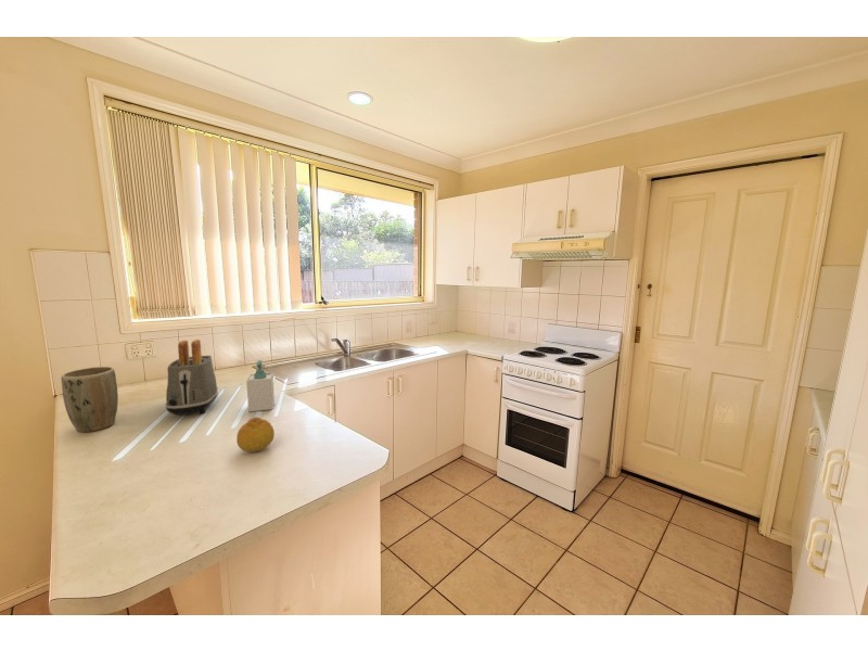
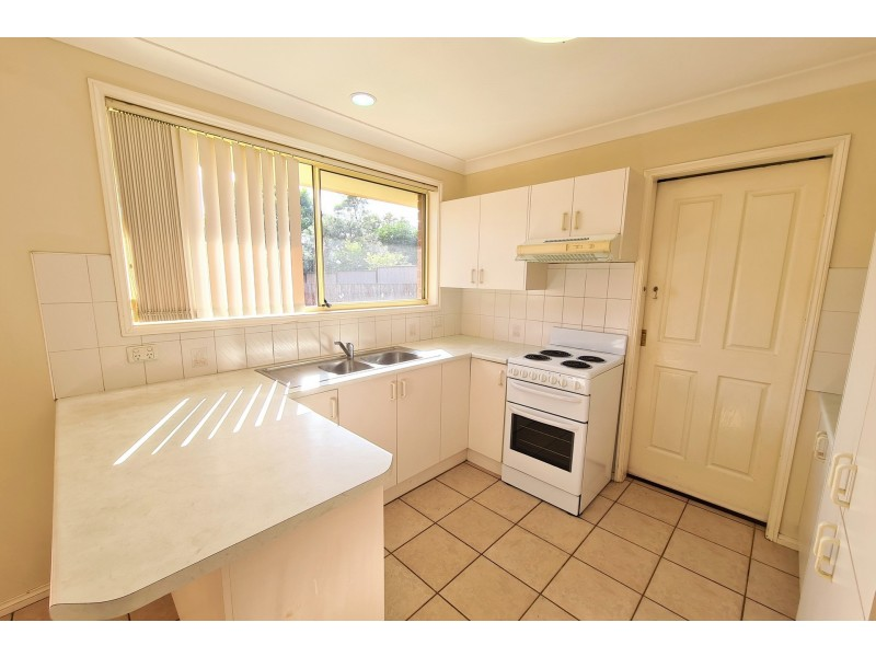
- toaster [165,339,219,416]
- plant pot [61,366,119,433]
- soap bottle [245,359,276,412]
- fruit [235,417,276,454]
